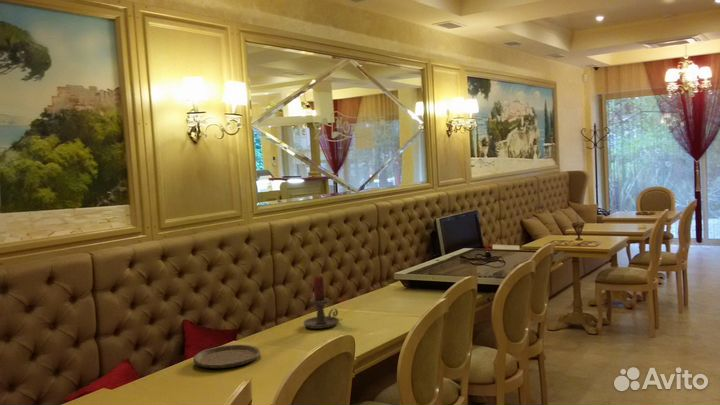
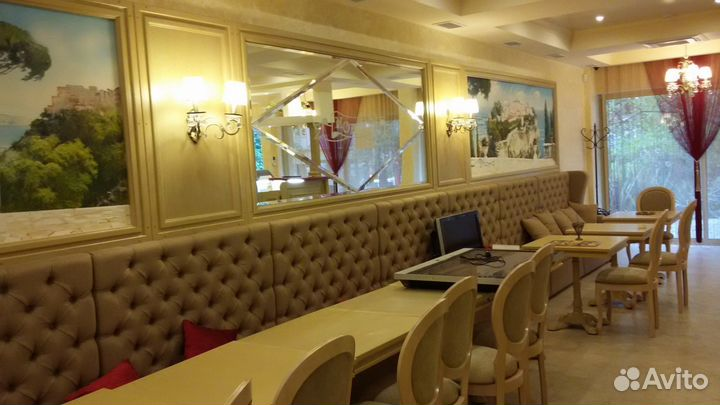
- candle holder [302,275,340,330]
- plate [192,344,261,369]
